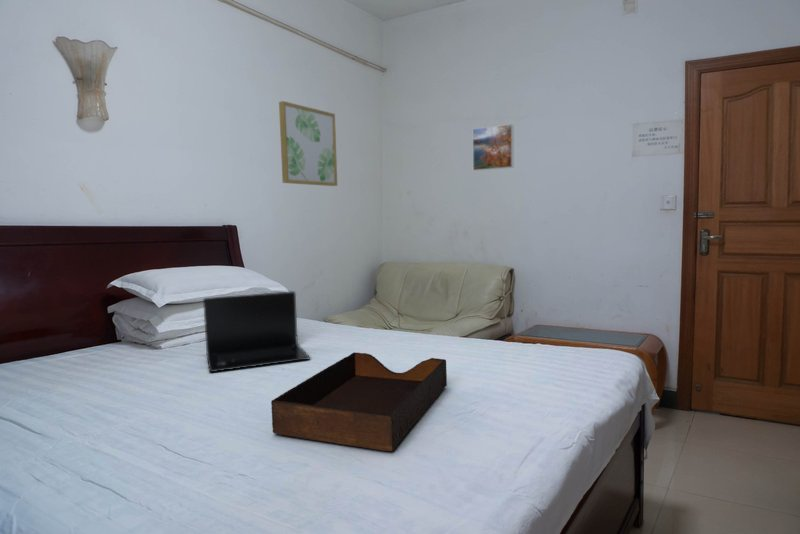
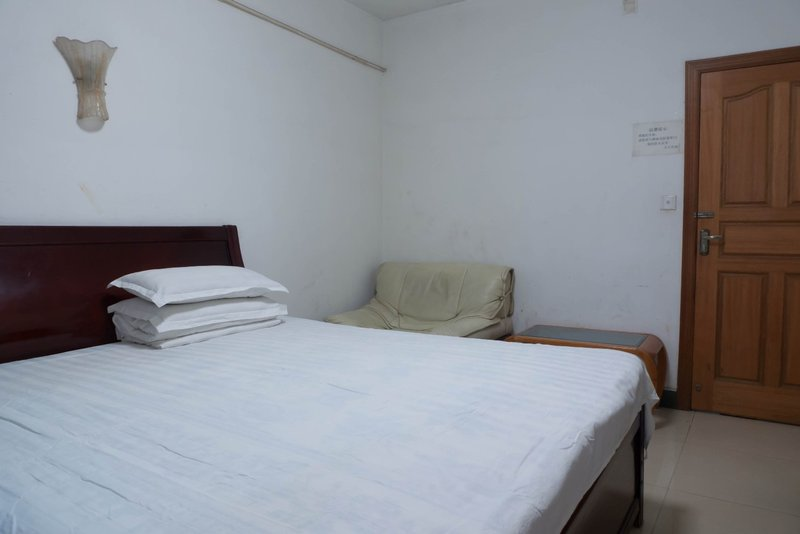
- wall art [278,100,338,187]
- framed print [472,123,515,172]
- tray [270,351,448,452]
- laptop [202,290,311,373]
